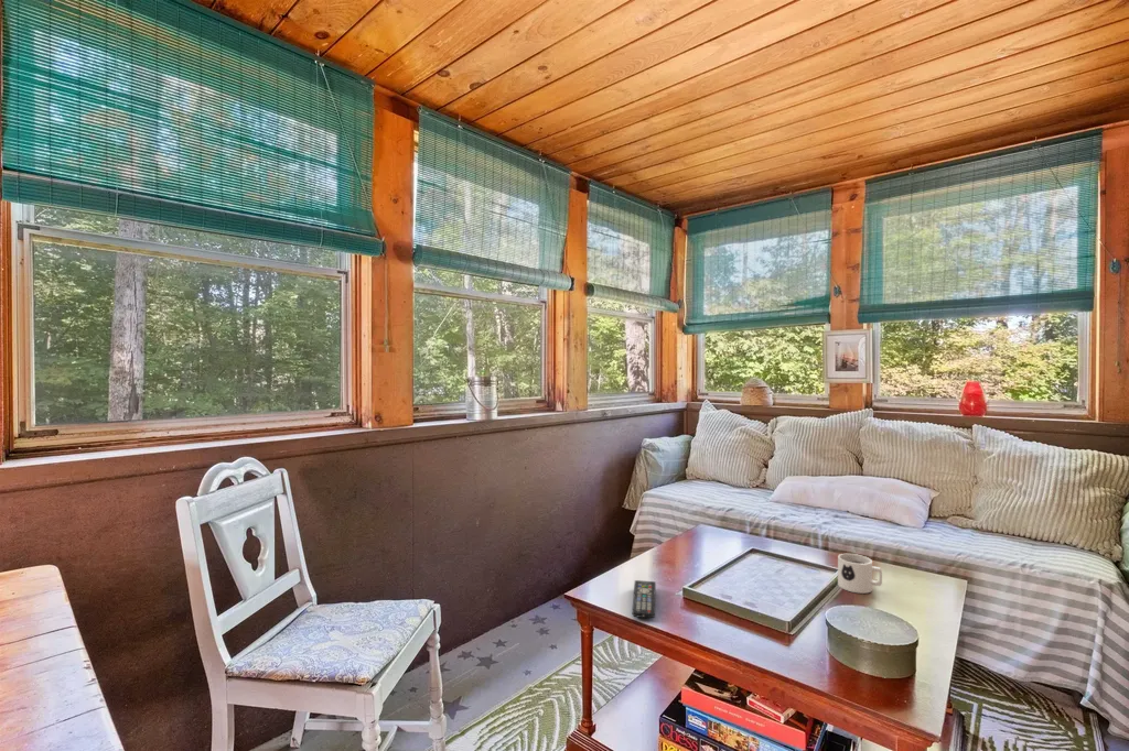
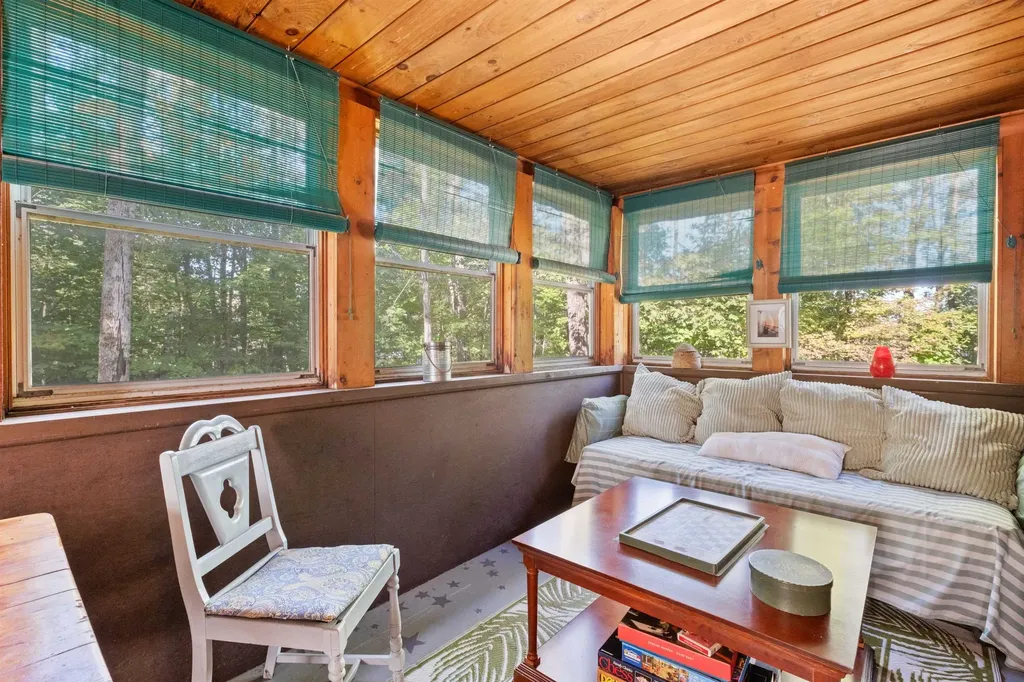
- remote control [631,579,657,619]
- mug [837,553,883,595]
